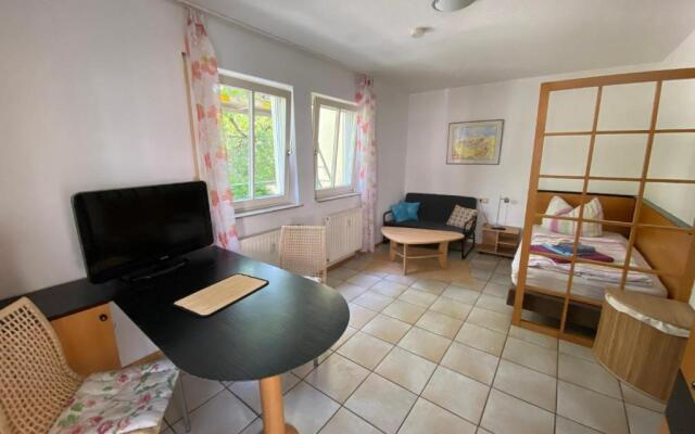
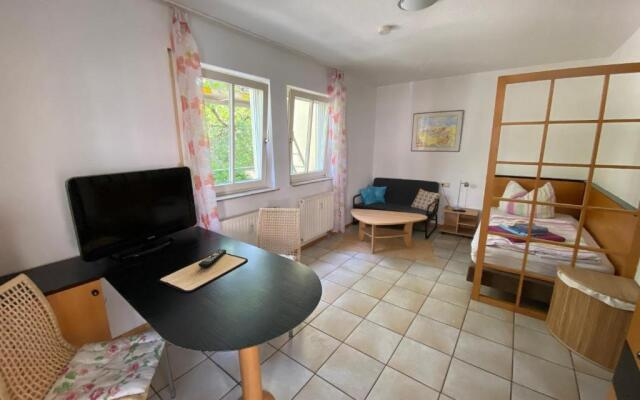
+ remote control [197,249,227,268]
